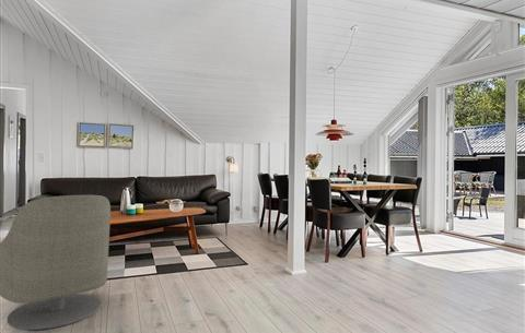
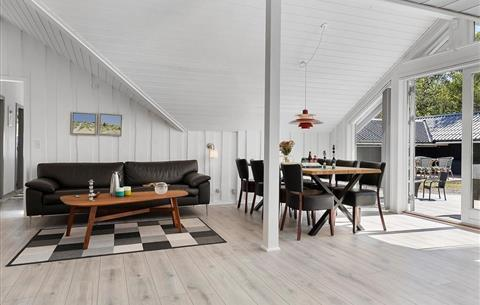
- armchair [0,194,112,331]
